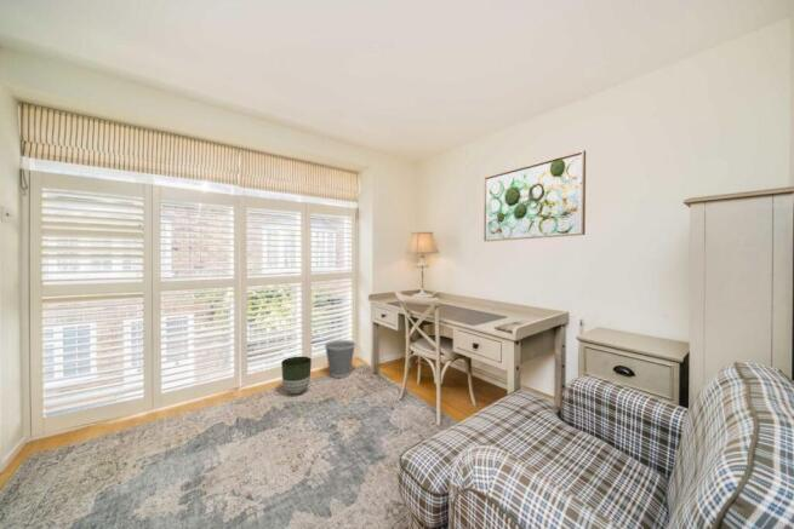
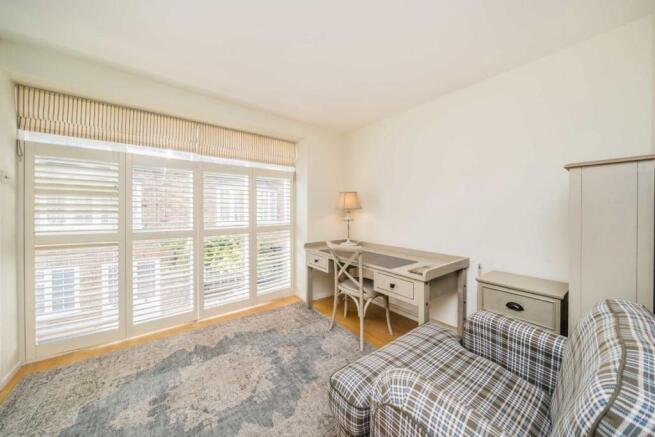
- wall art [482,149,587,242]
- wastebasket [324,339,356,379]
- planter [280,355,313,395]
